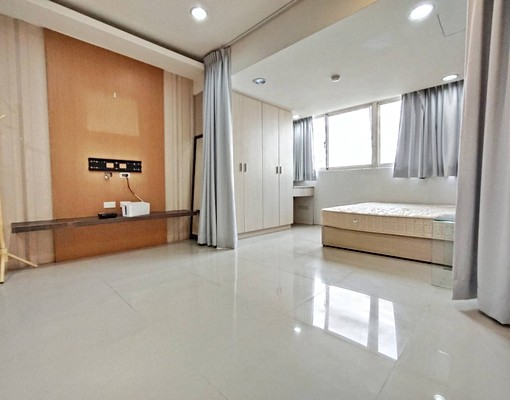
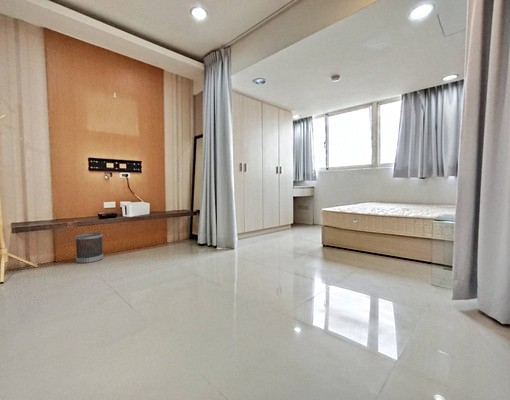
+ wastebasket [74,232,104,264]
